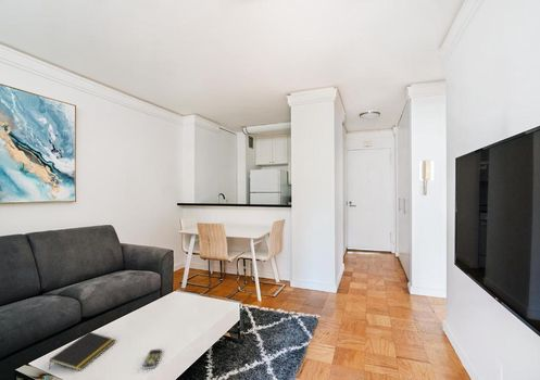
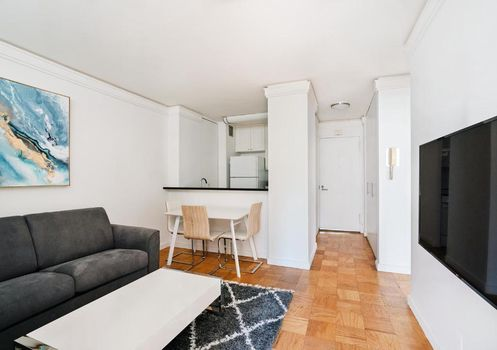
- remote control [141,349,163,370]
- notepad [48,331,116,372]
